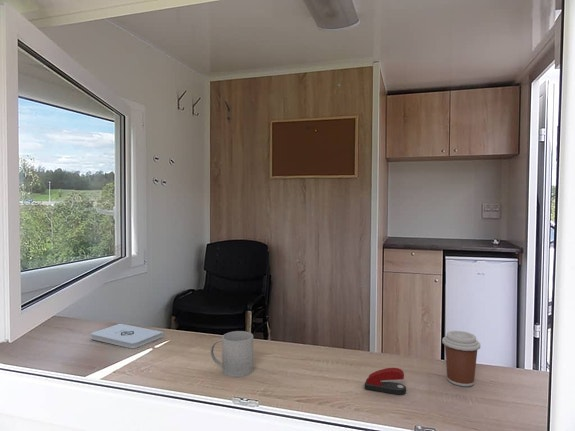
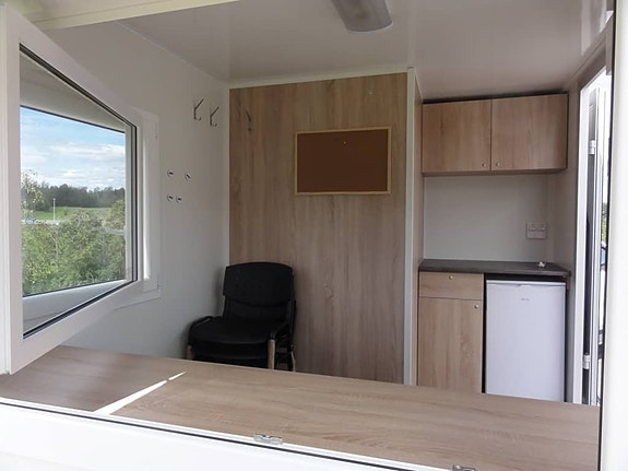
- coffee cup [441,330,481,387]
- notepad [90,323,164,349]
- stapler [363,367,407,396]
- mug [210,330,254,378]
